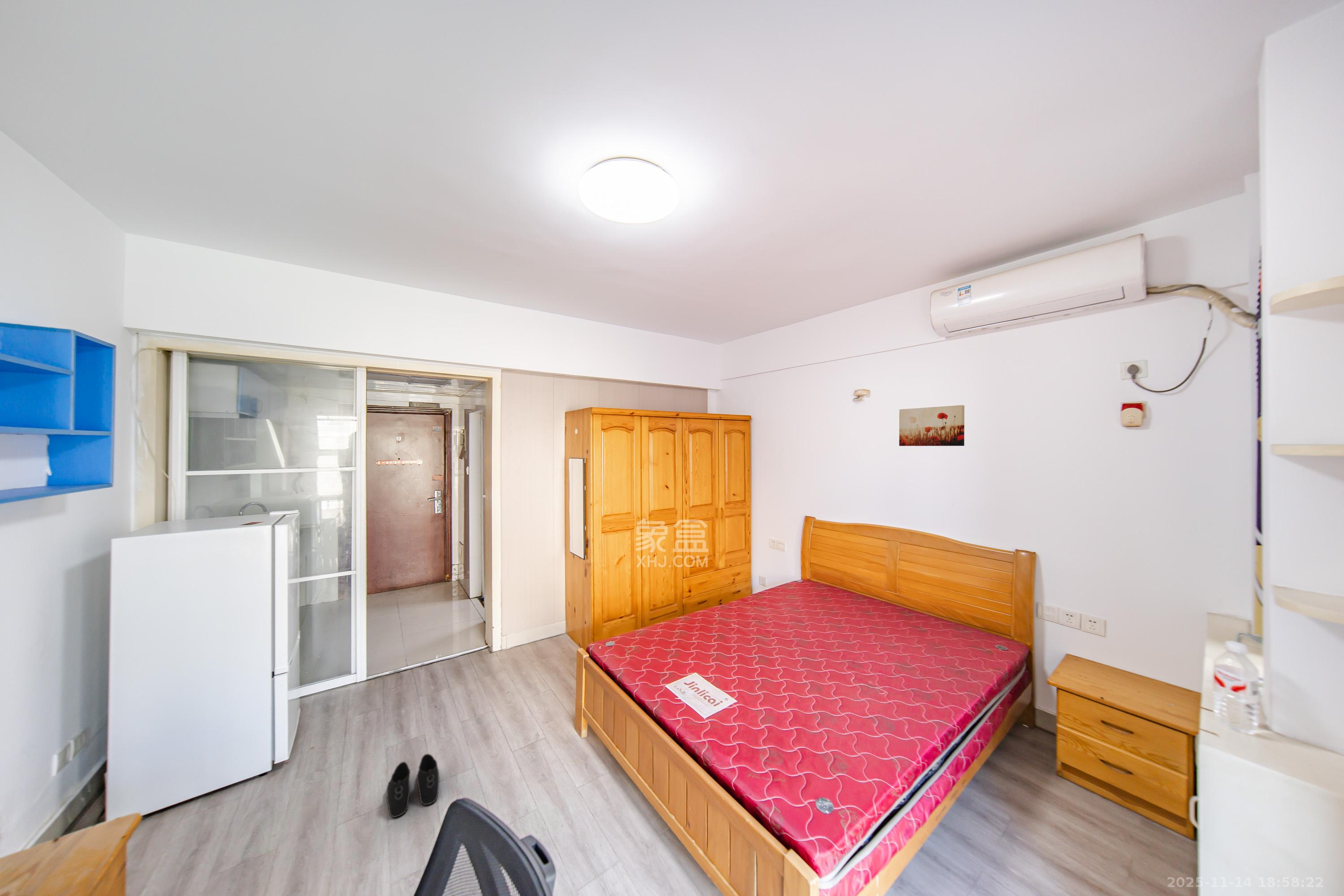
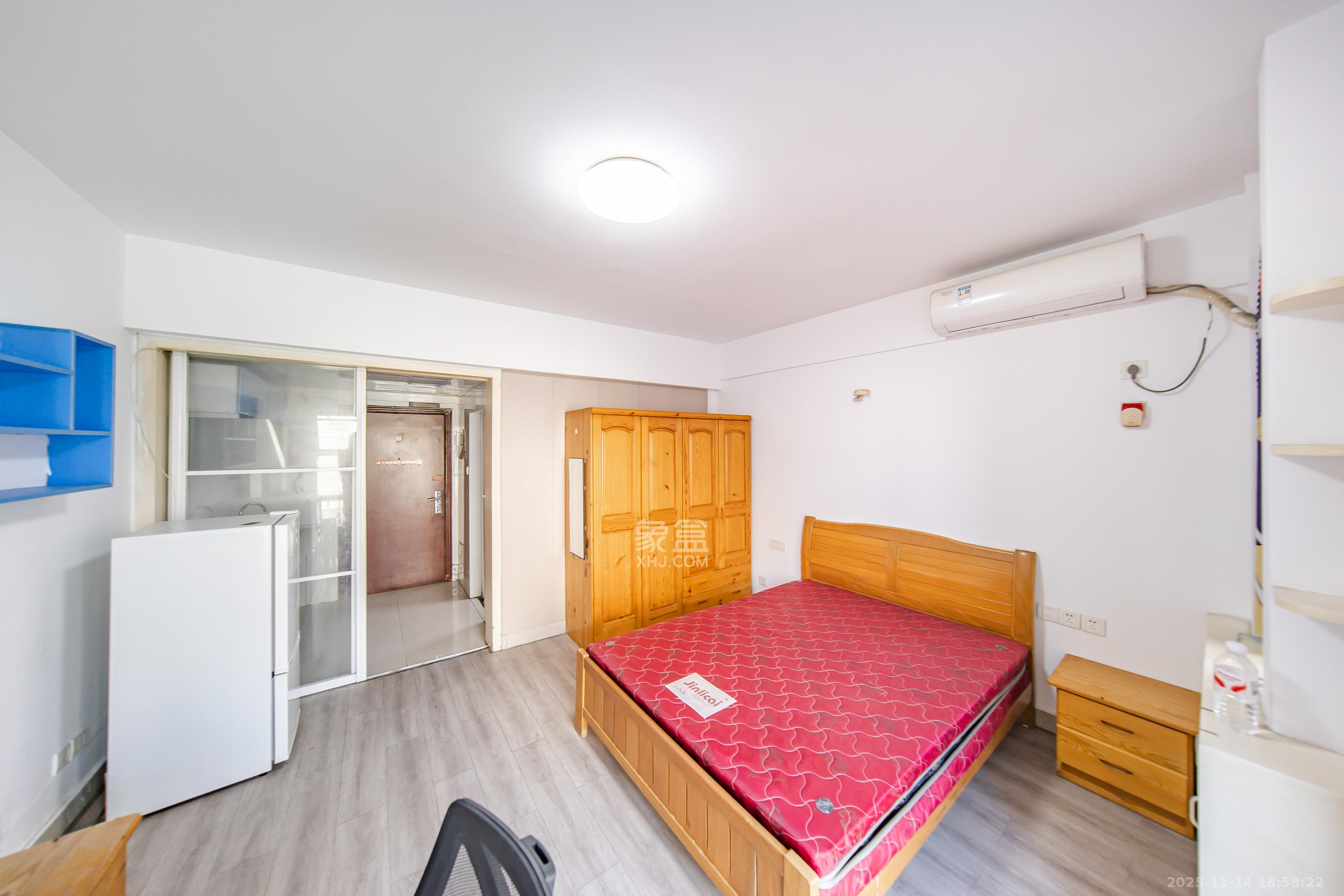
- wall art [899,405,965,446]
- boots [386,754,439,818]
